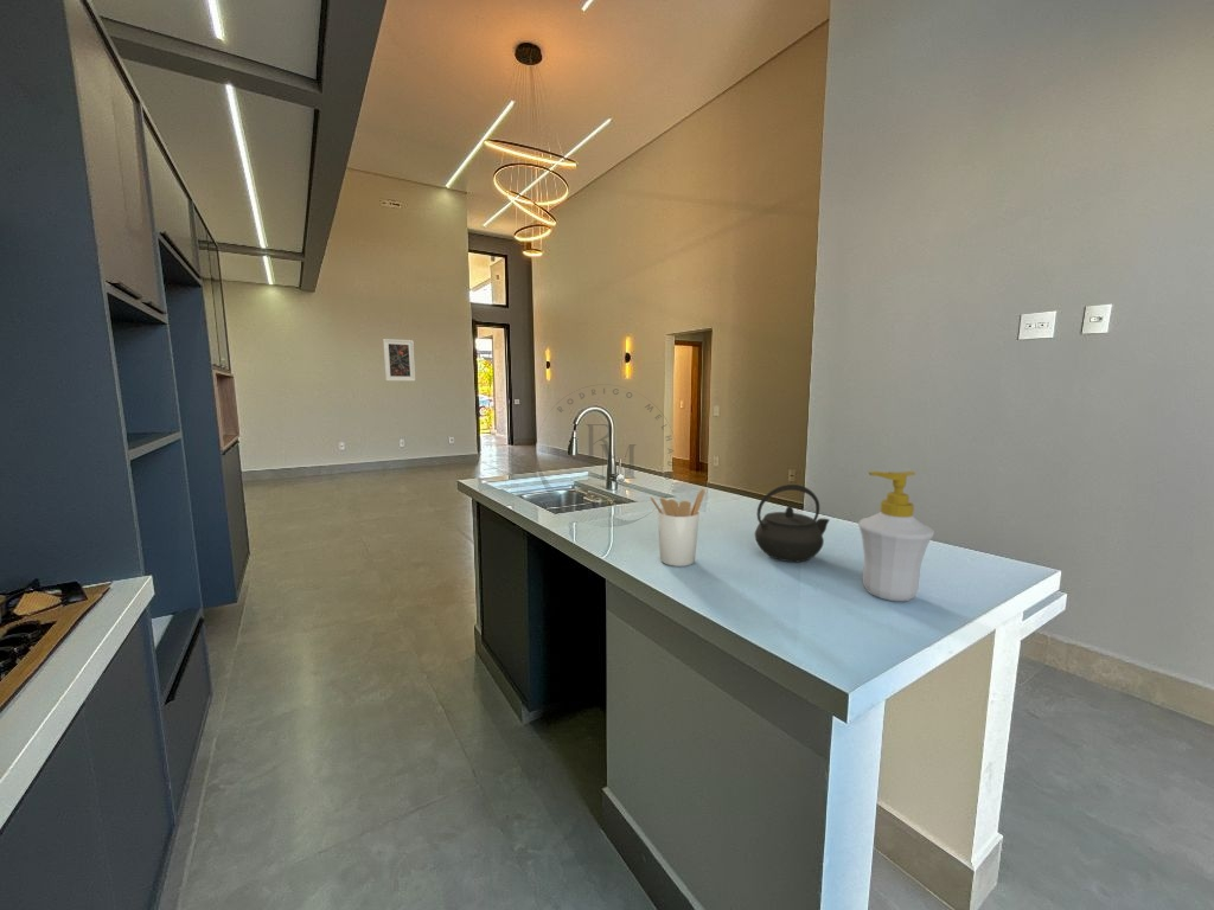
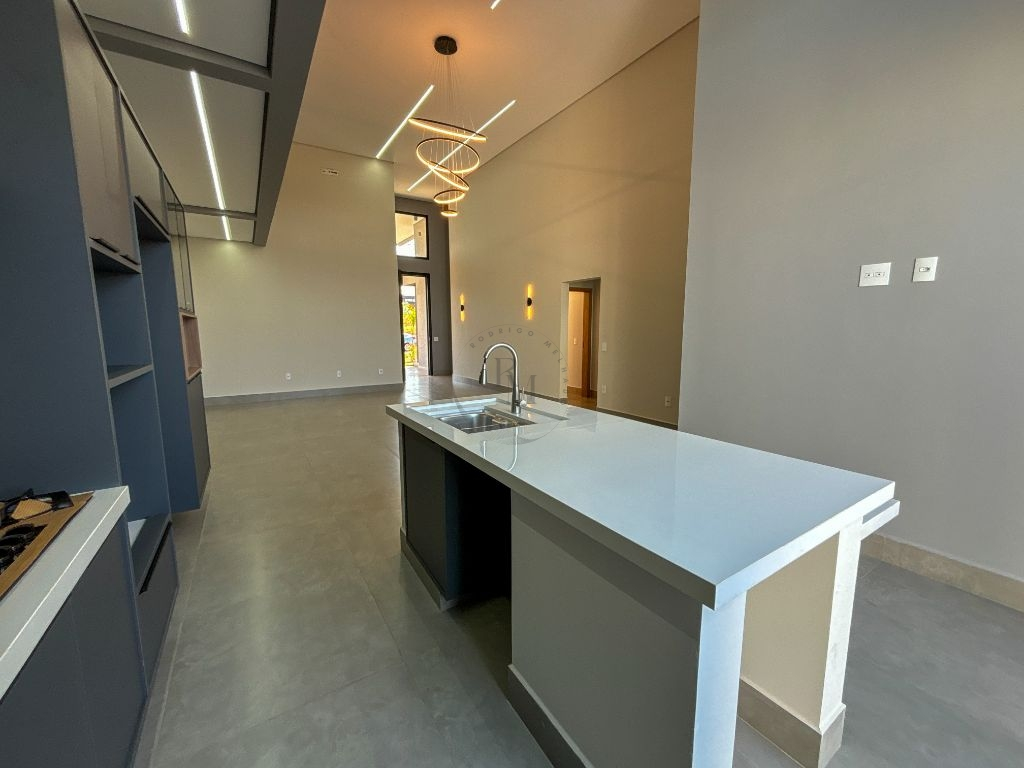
- soap bottle [857,470,935,603]
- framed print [382,338,416,382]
- utensil holder [648,487,705,568]
- kettle [754,483,831,563]
